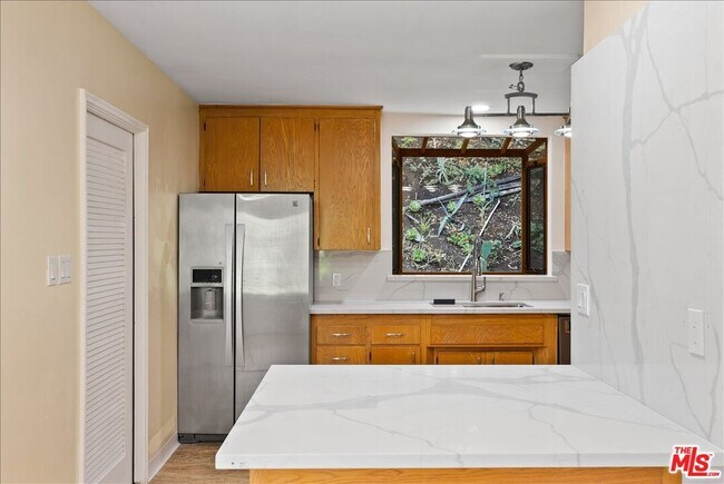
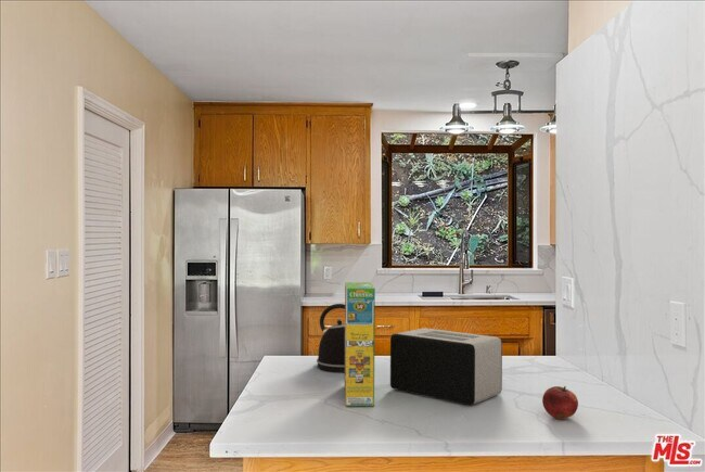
+ fruit [541,385,579,420]
+ cereal box [344,281,376,407]
+ kettle [316,303,345,373]
+ toaster [389,327,503,406]
